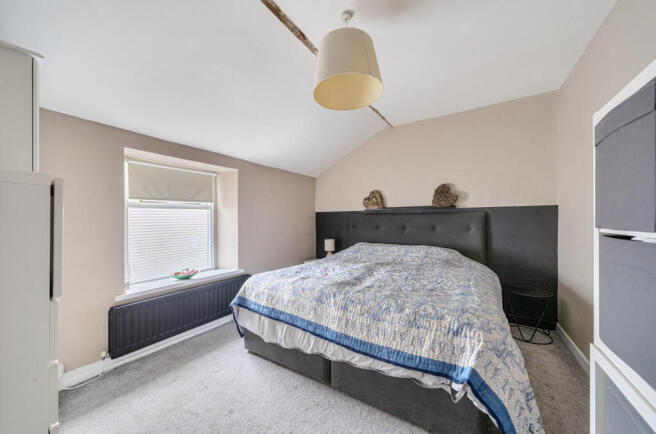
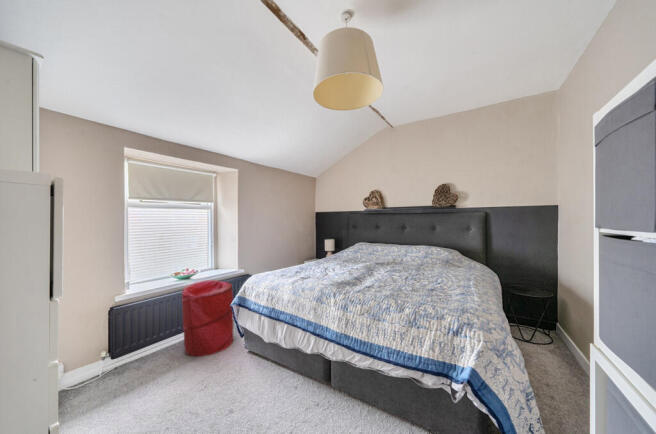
+ laundry hamper [181,279,234,357]
